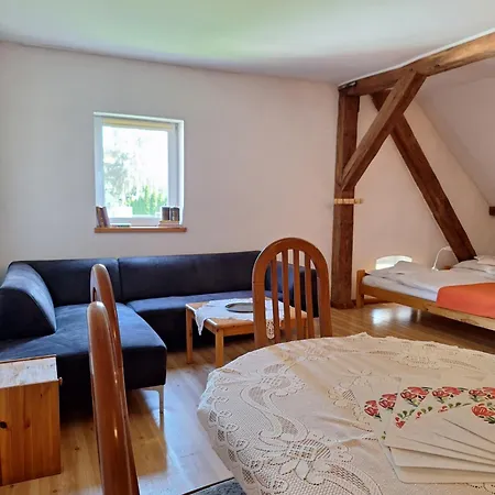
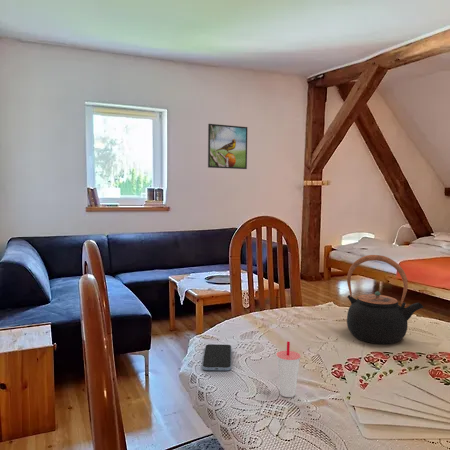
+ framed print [207,123,248,170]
+ smartphone [201,343,232,371]
+ cup [275,341,302,398]
+ teapot [346,254,424,345]
